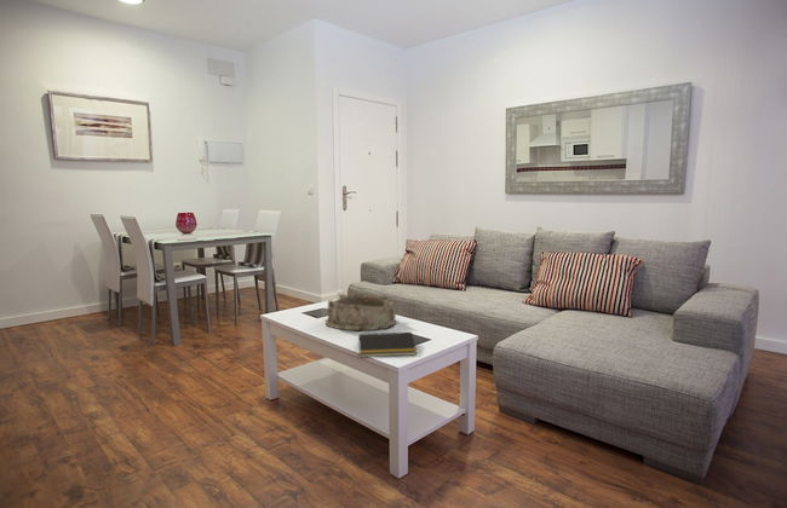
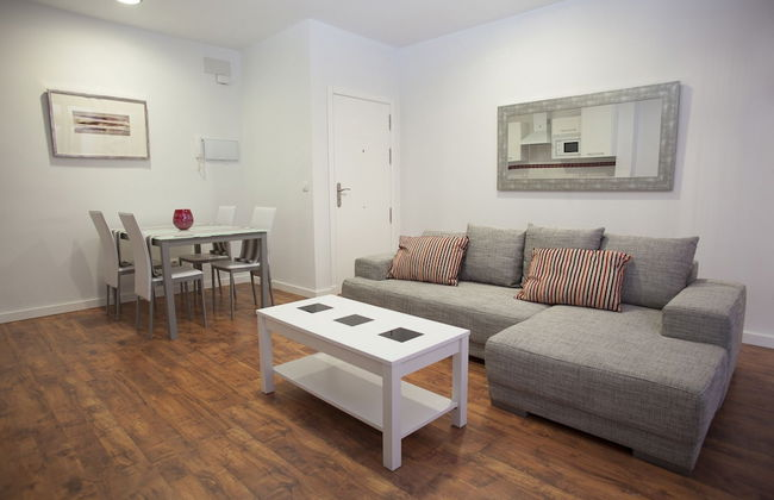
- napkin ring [324,291,397,331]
- notepad [356,331,418,358]
